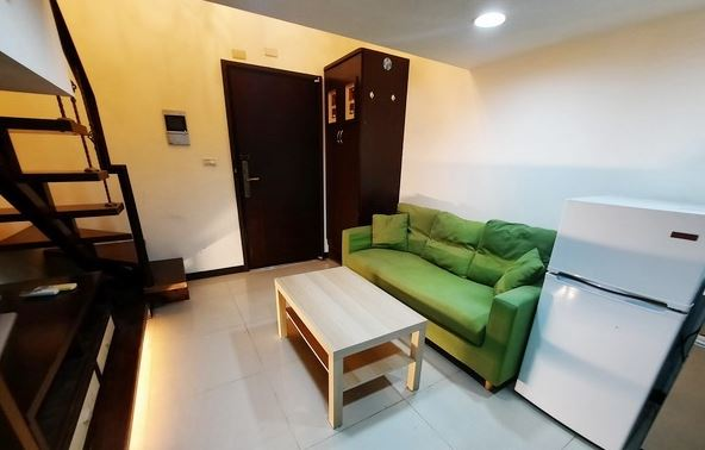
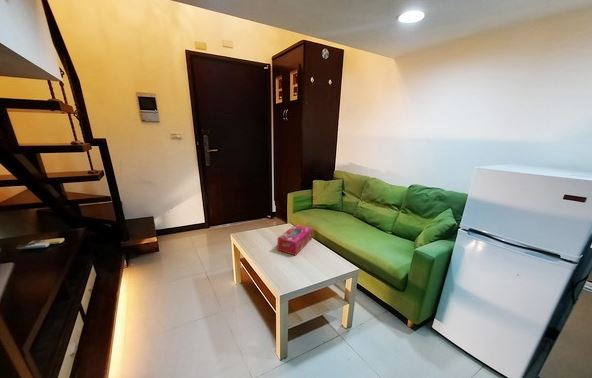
+ tissue box [276,223,313,257]
